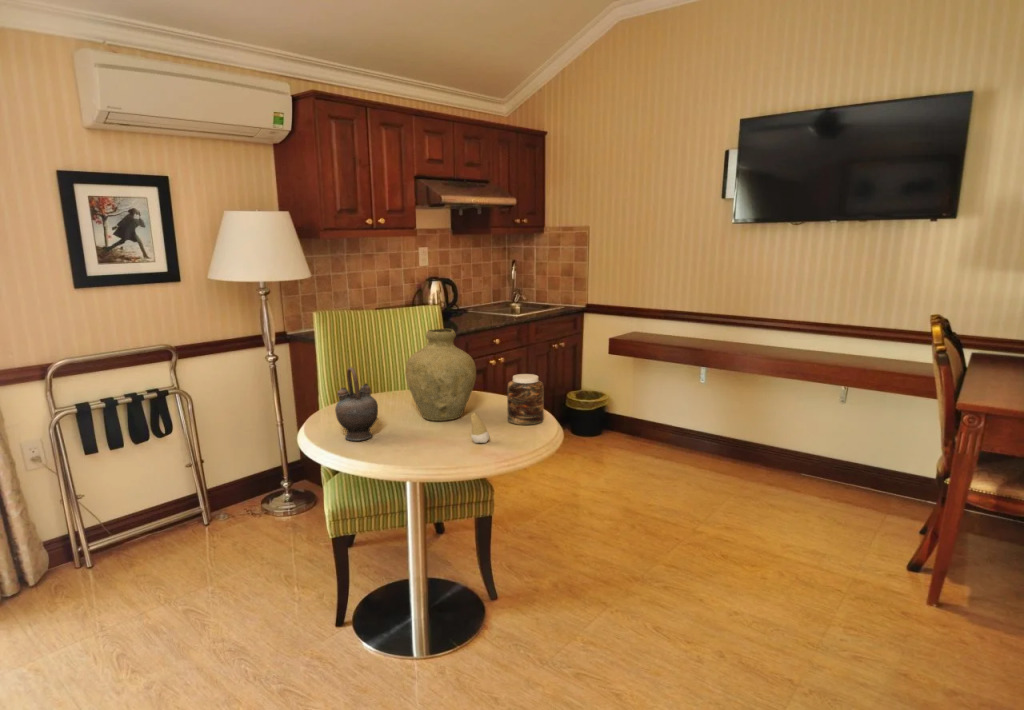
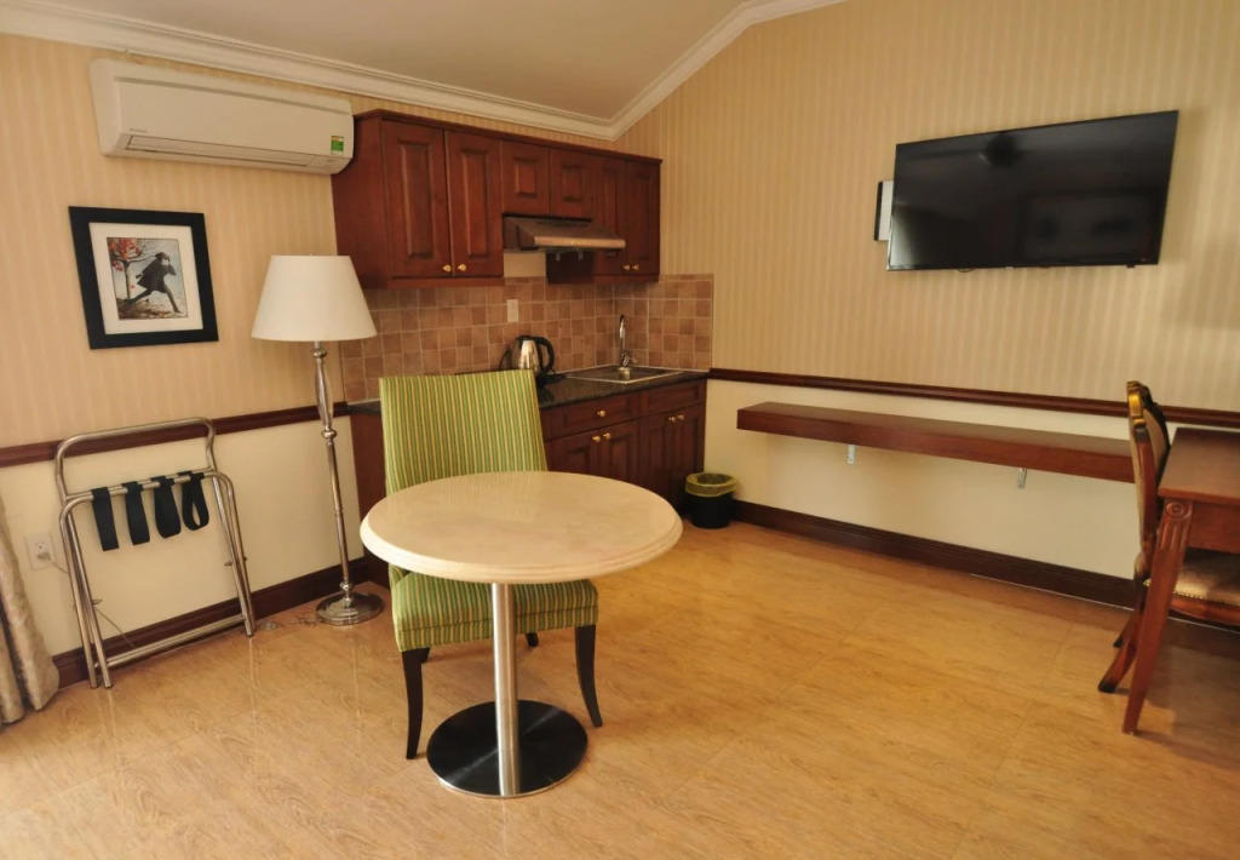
- teapot [334,366,379,442]
- jar [506,373,545,426]
- vase [404,328,477,422]
- tooth [470,412,490,444]
